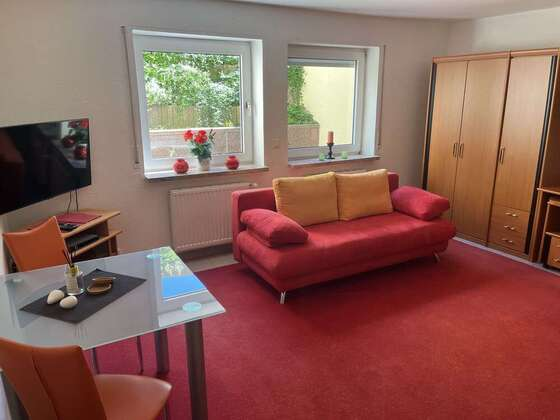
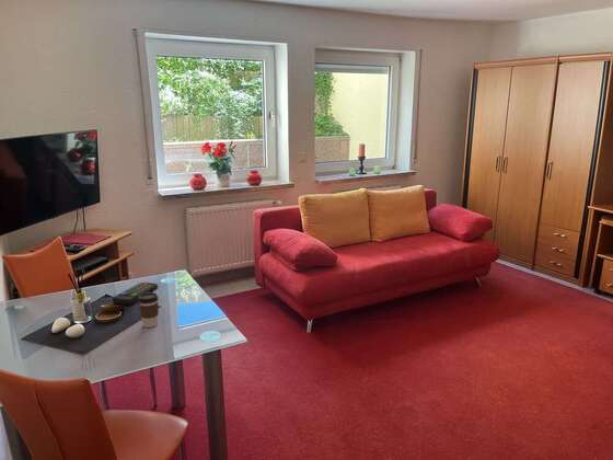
+ remote control [112,280,159,306]
+ coffee cup [137,291,160,329]
